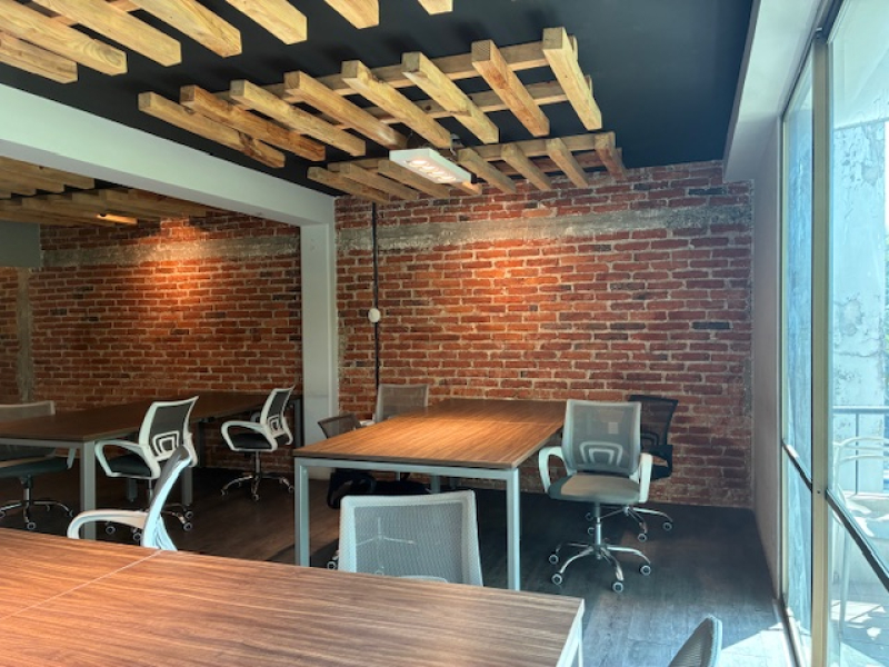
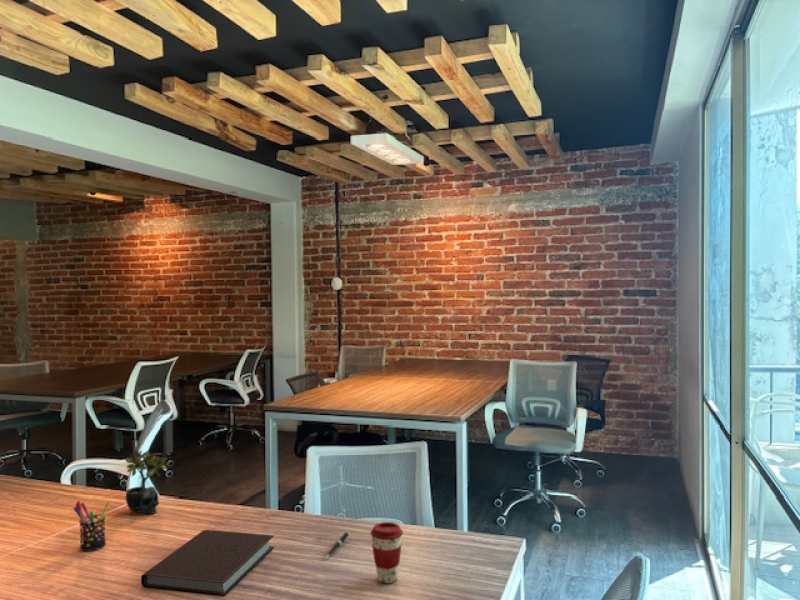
+ notebook [140,529,275,598]
+ pen [324,531,350,560]
+ pen holder [72,500,111,552]
+ succulent plant [125,448,171,515]
+ coffee cup [369,521,404,584]
